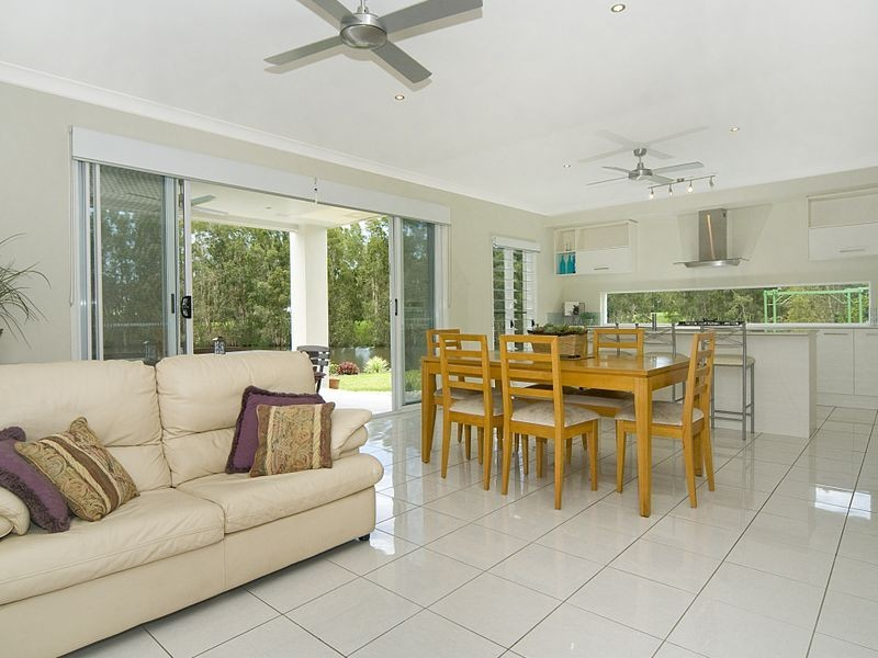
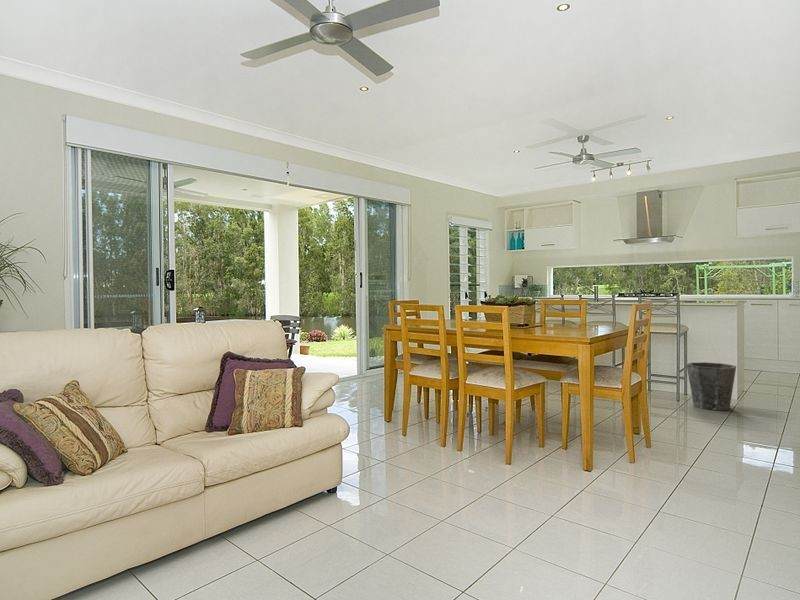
+ waste bin [686,361,737,411]
